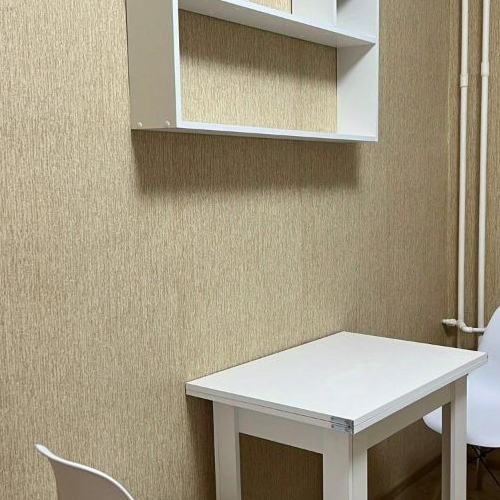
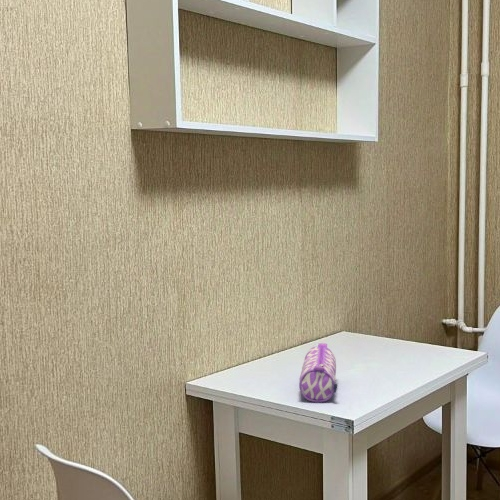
+ pencil case [298,342,338,403]
